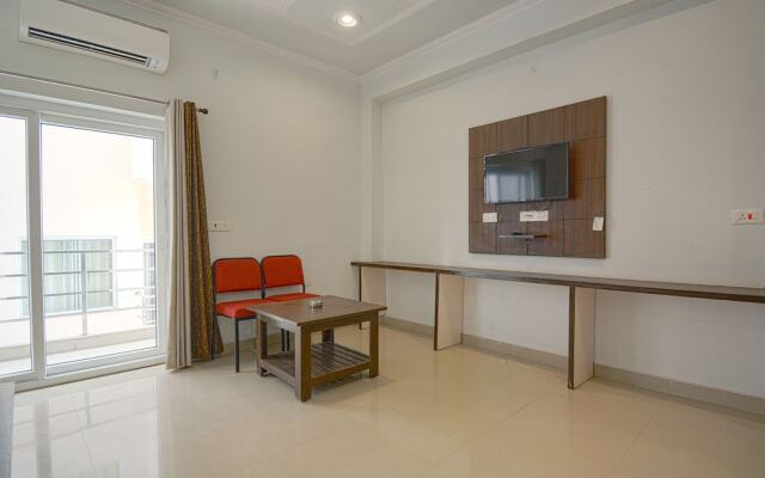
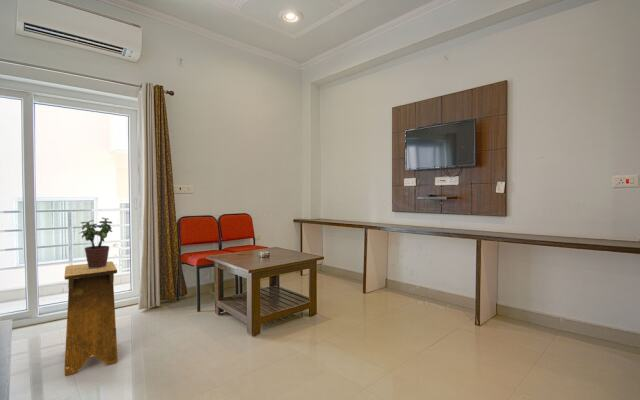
+ potted plant [78,217,113,268]
+ stool [64,260,118,377]
